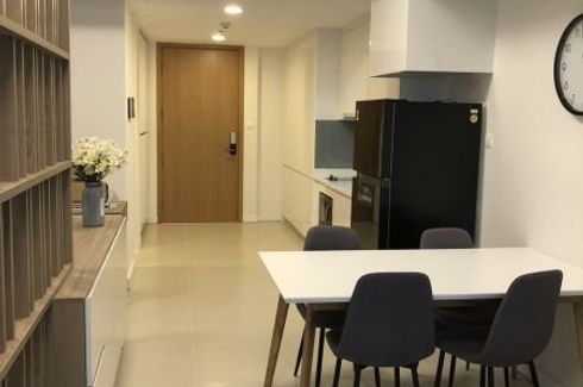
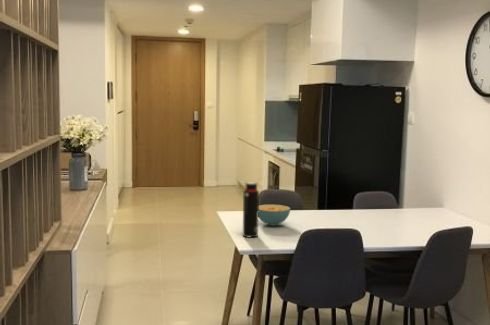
+ water bottle [242,181,260,238]
+ cereal bowl [258,204,291,227]
